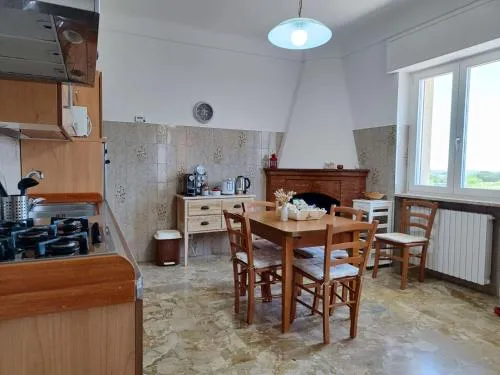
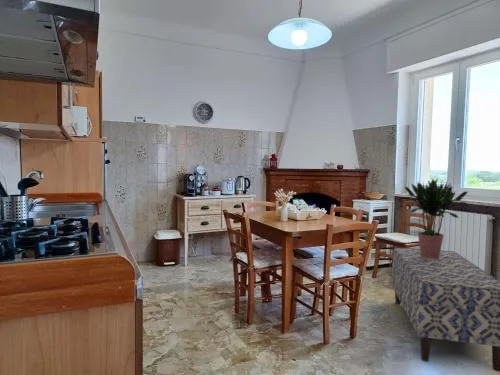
+ bench [390,246,500,373]
+ potted plant [403,178,469,259]
